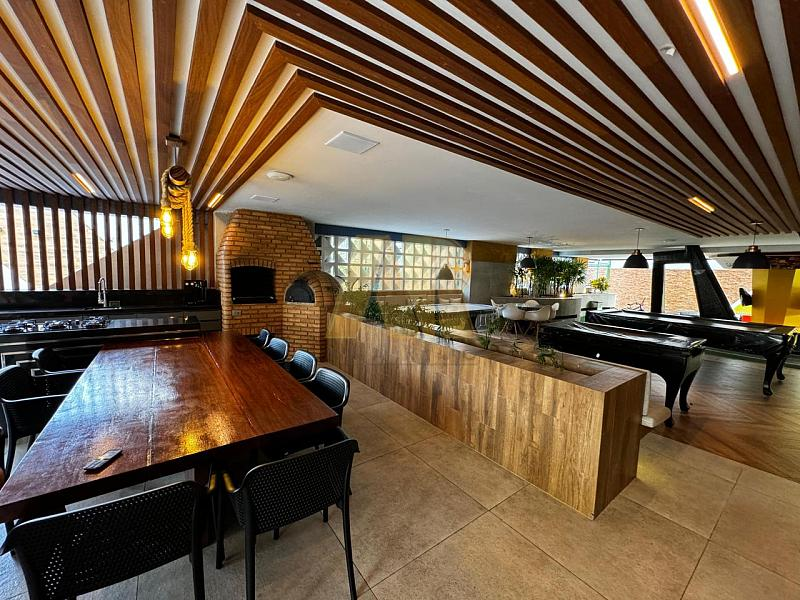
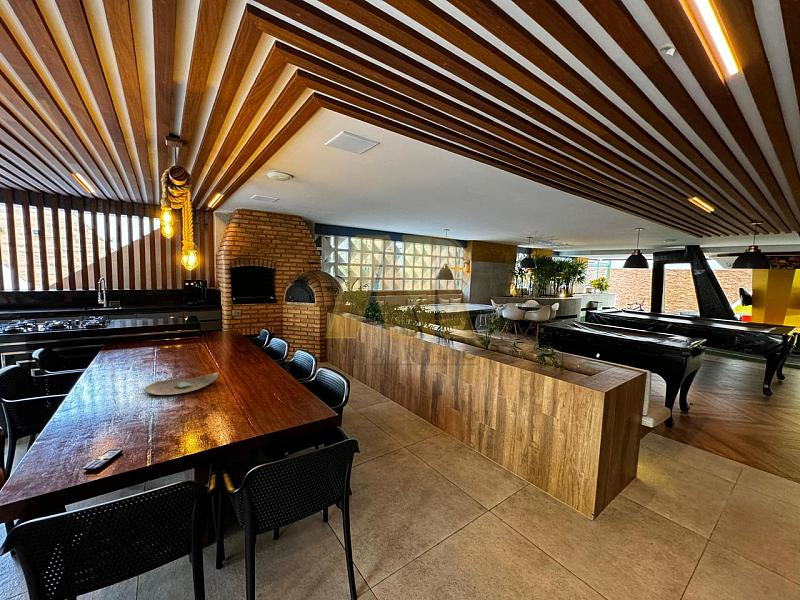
+ decorative bowl [145,372,219,396]
